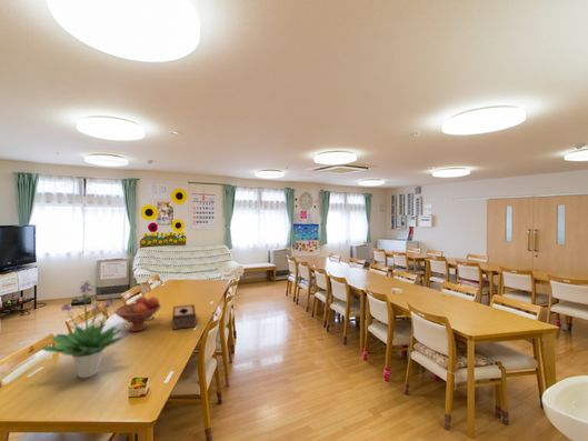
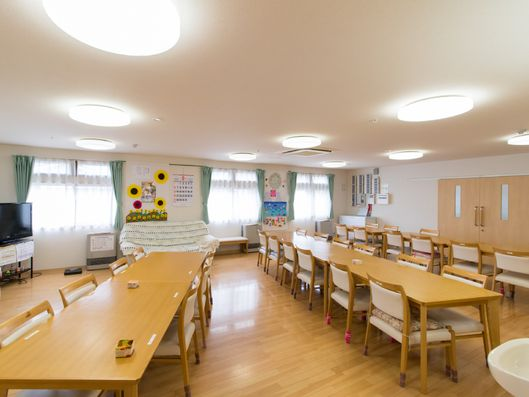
- fruit bowl [113,295,162,332]
- potted plant [39,280,128,379]
- tissue box [171,303,197,331]
